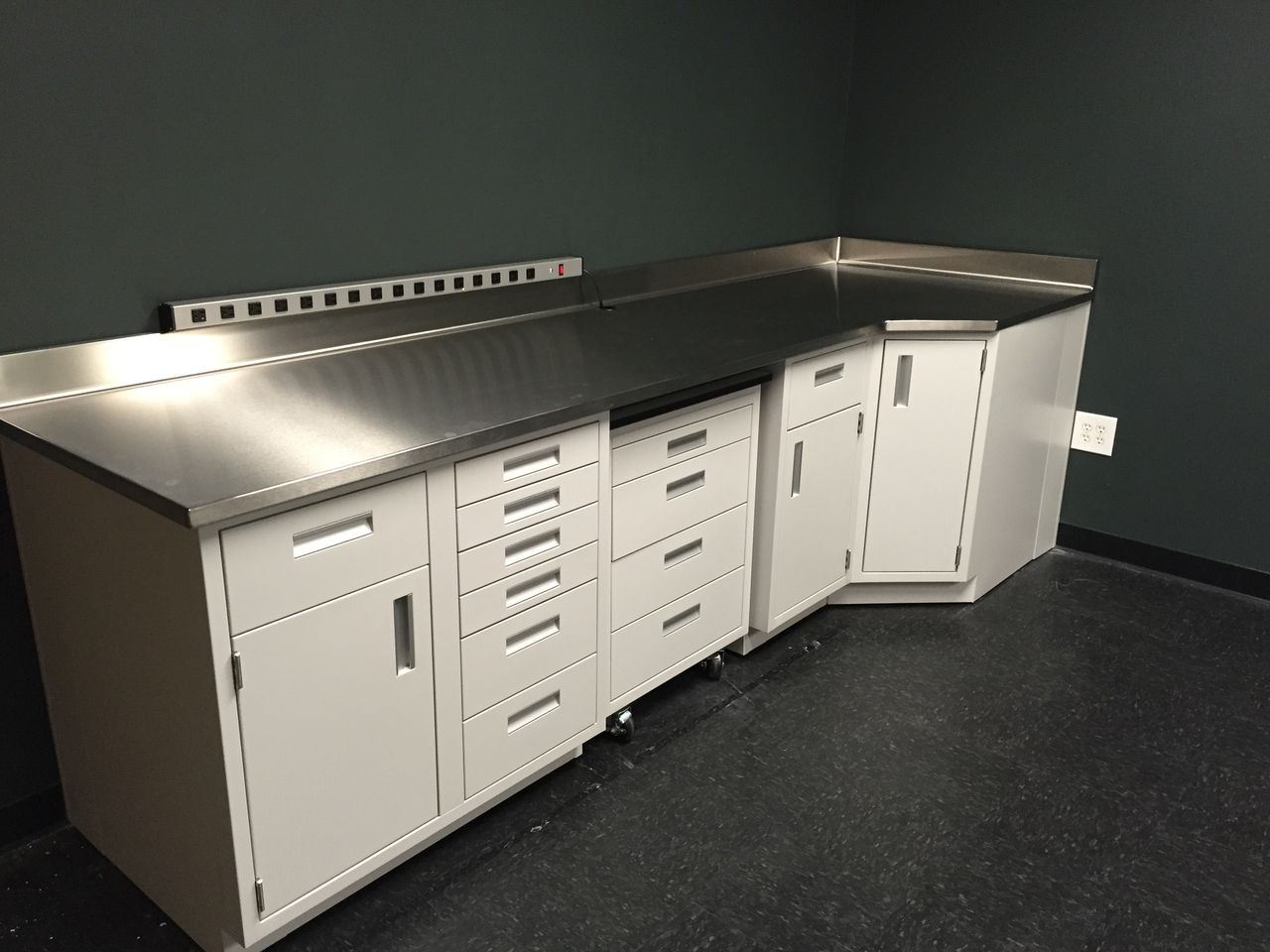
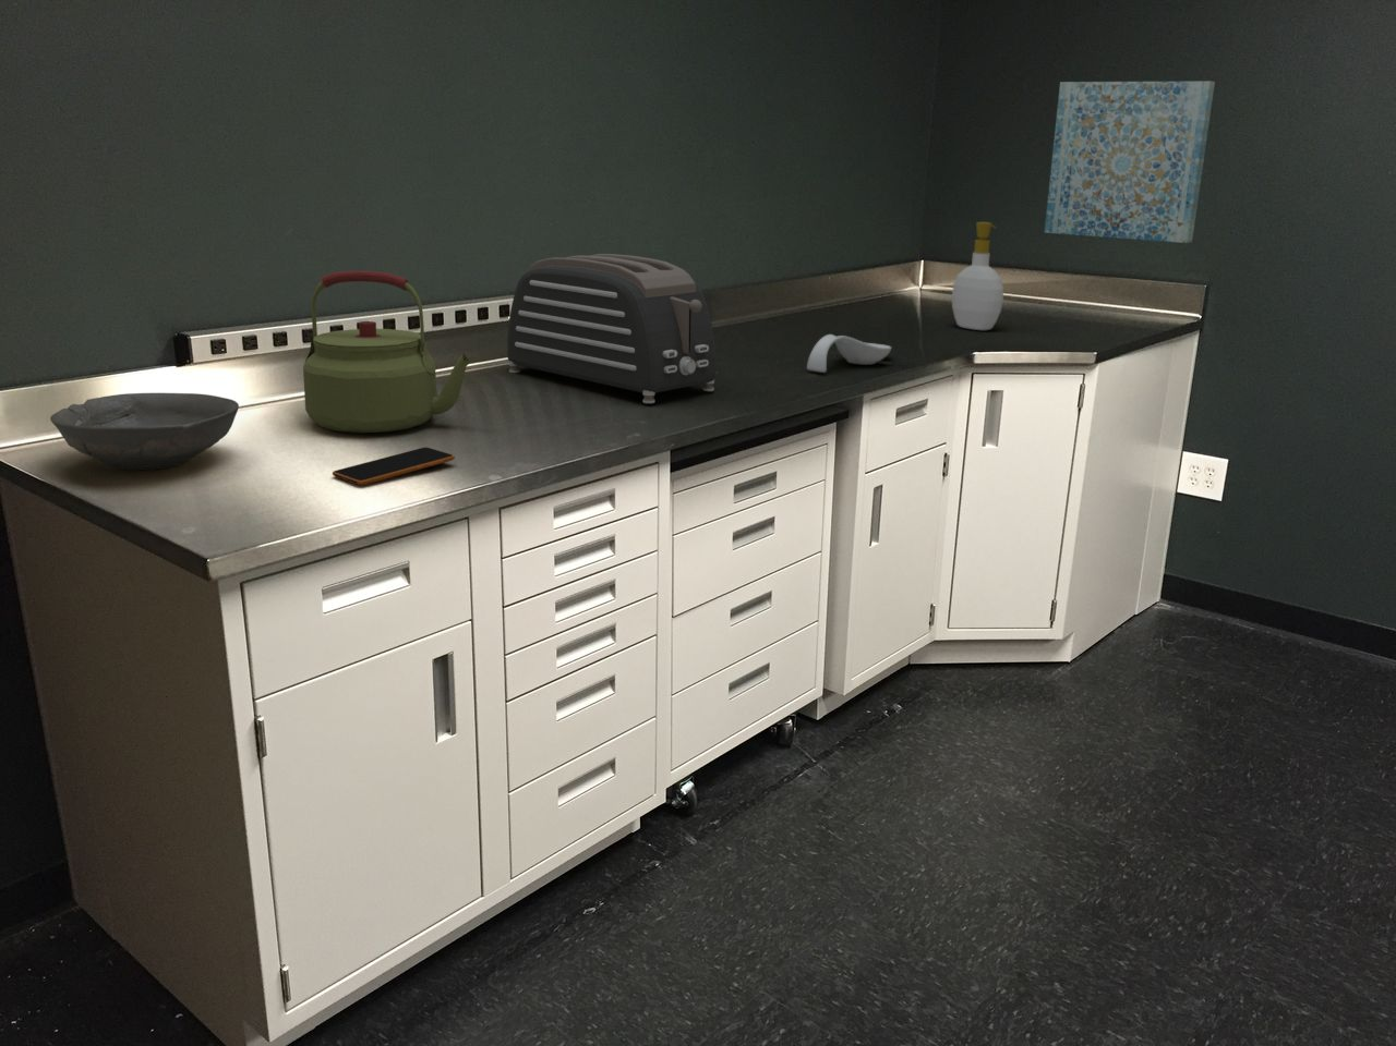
+ bowl [49,392,240,470]
+ toaster [506,253,718,404]
+ smartphone [332,447,456,486]
+ spoon rest [806,333,893,374]
+ kettle [302,269,473,434]
+ wall art [1044,80,1216,244]
+ soap bottle [951,221,1005,331]
